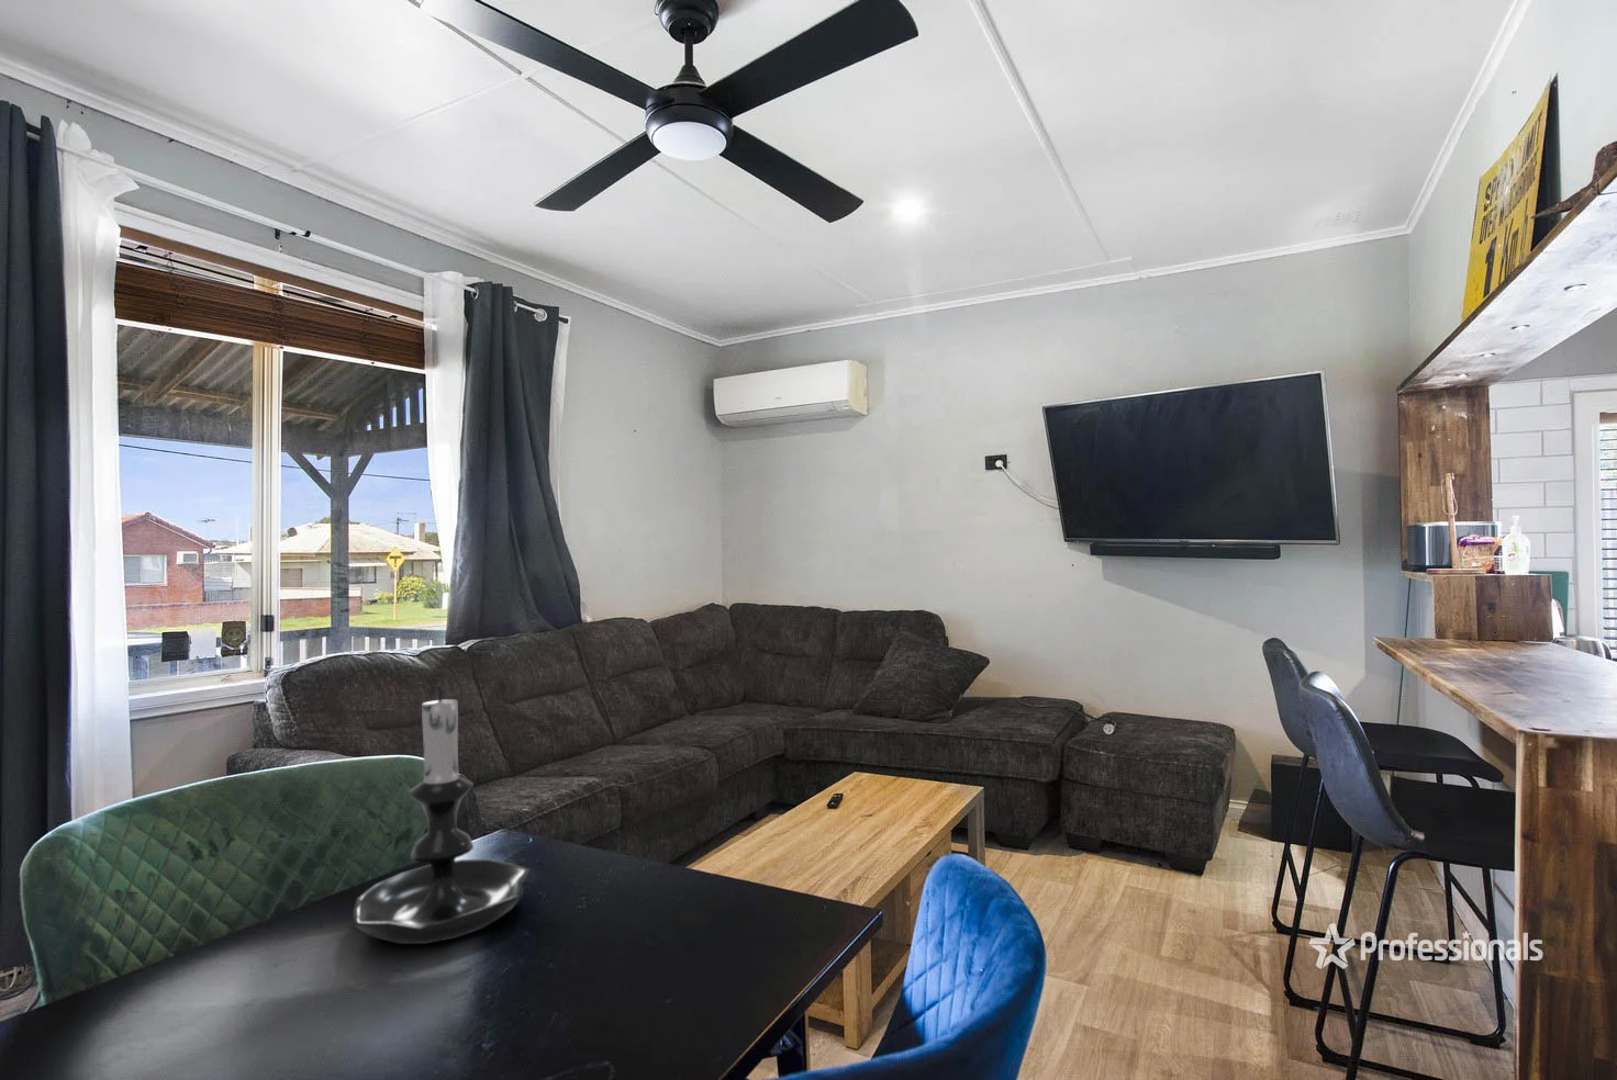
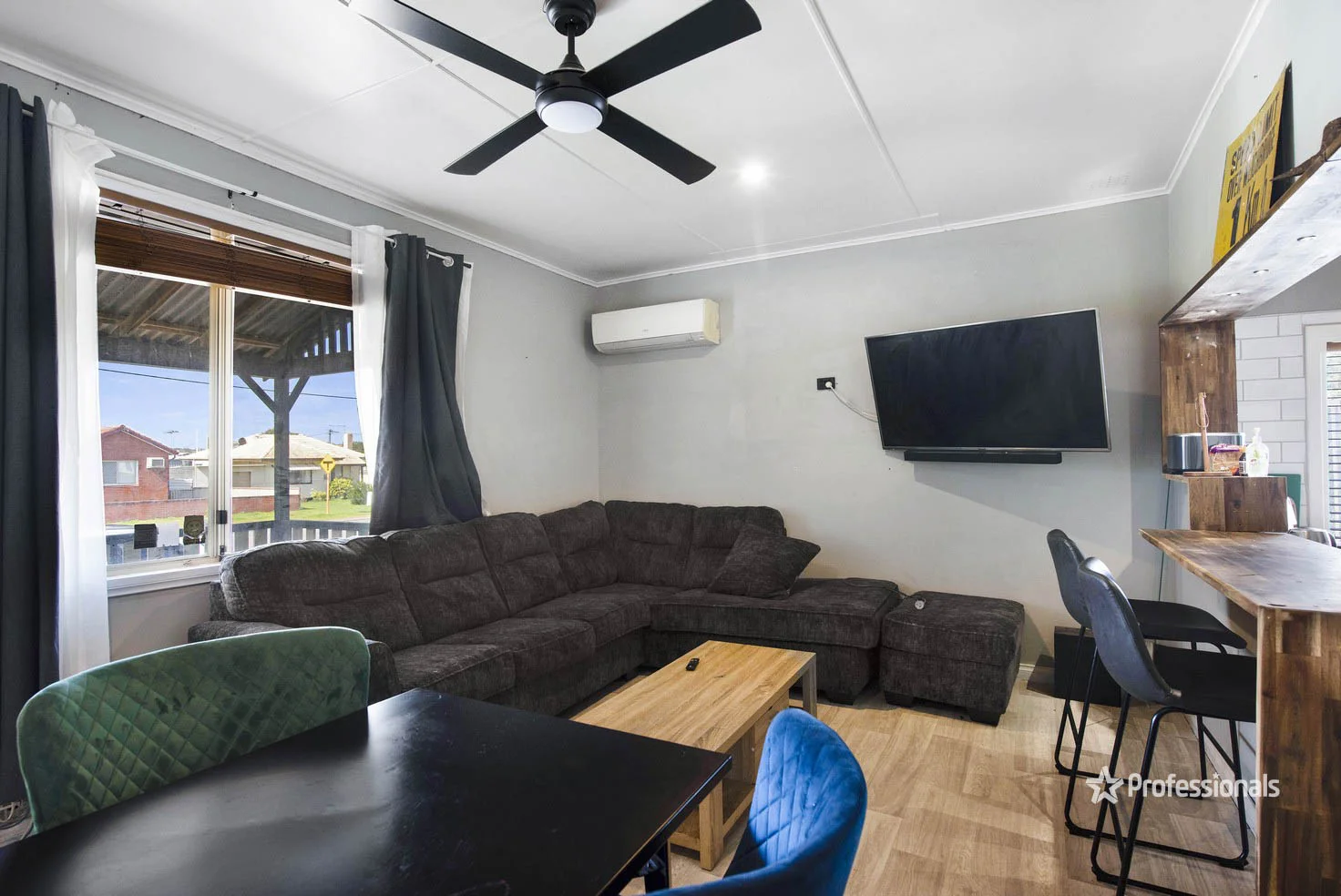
- candle holder [352,683,532,945]
